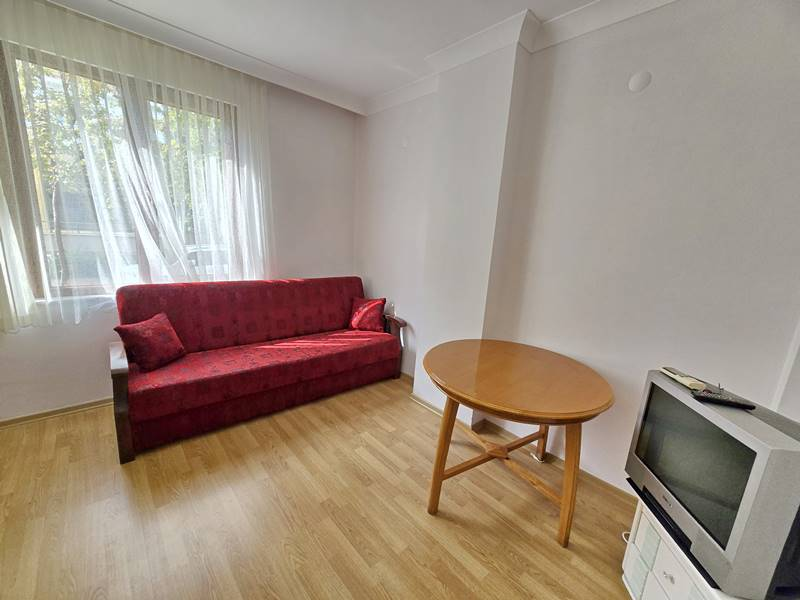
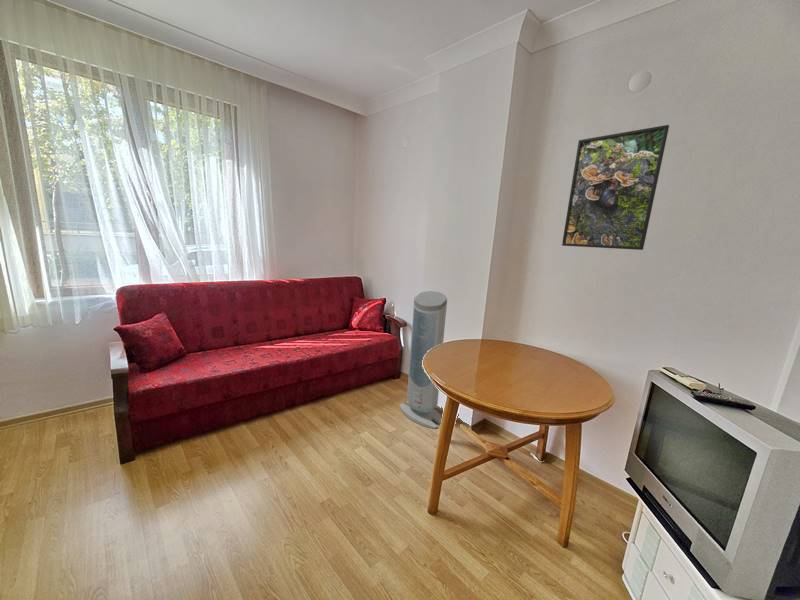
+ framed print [561,124,670,251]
+ air purifier [398,290,448,430]
